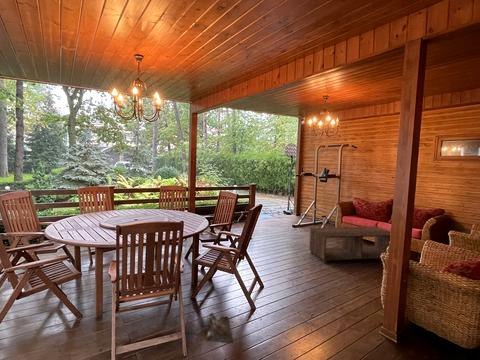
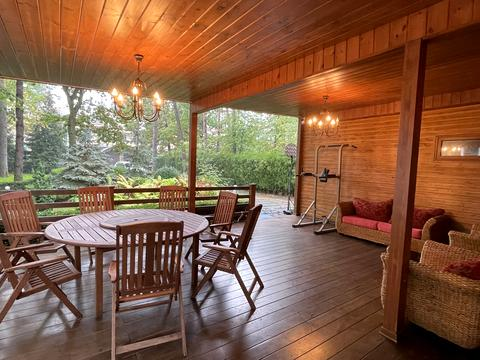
- coffee table [308,226,391,265]
- bag [206,312,234,344]
